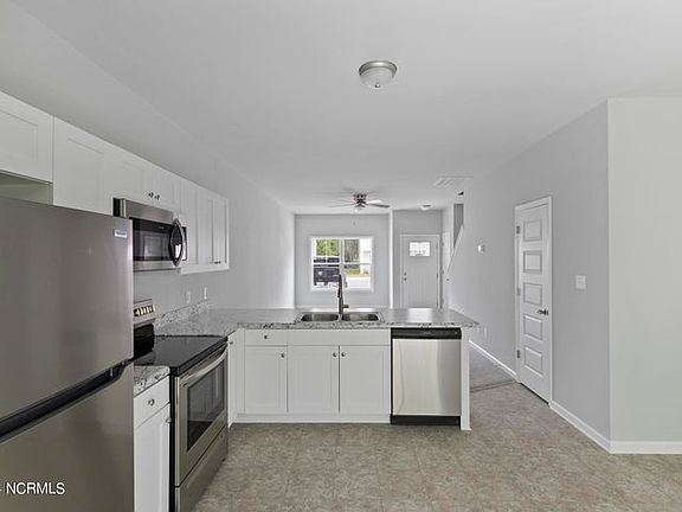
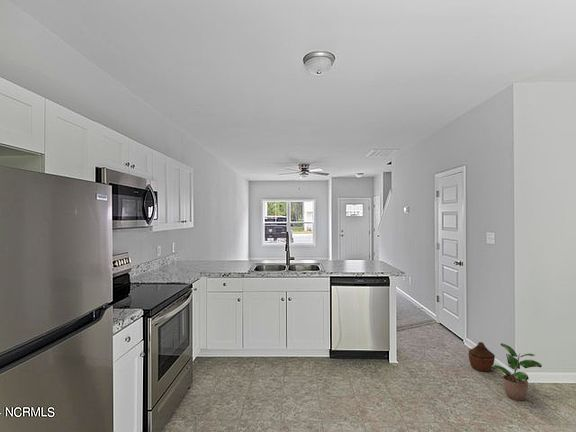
+ potted plant [491,342,543,402]
+ woven basket [468,341,496,372]
